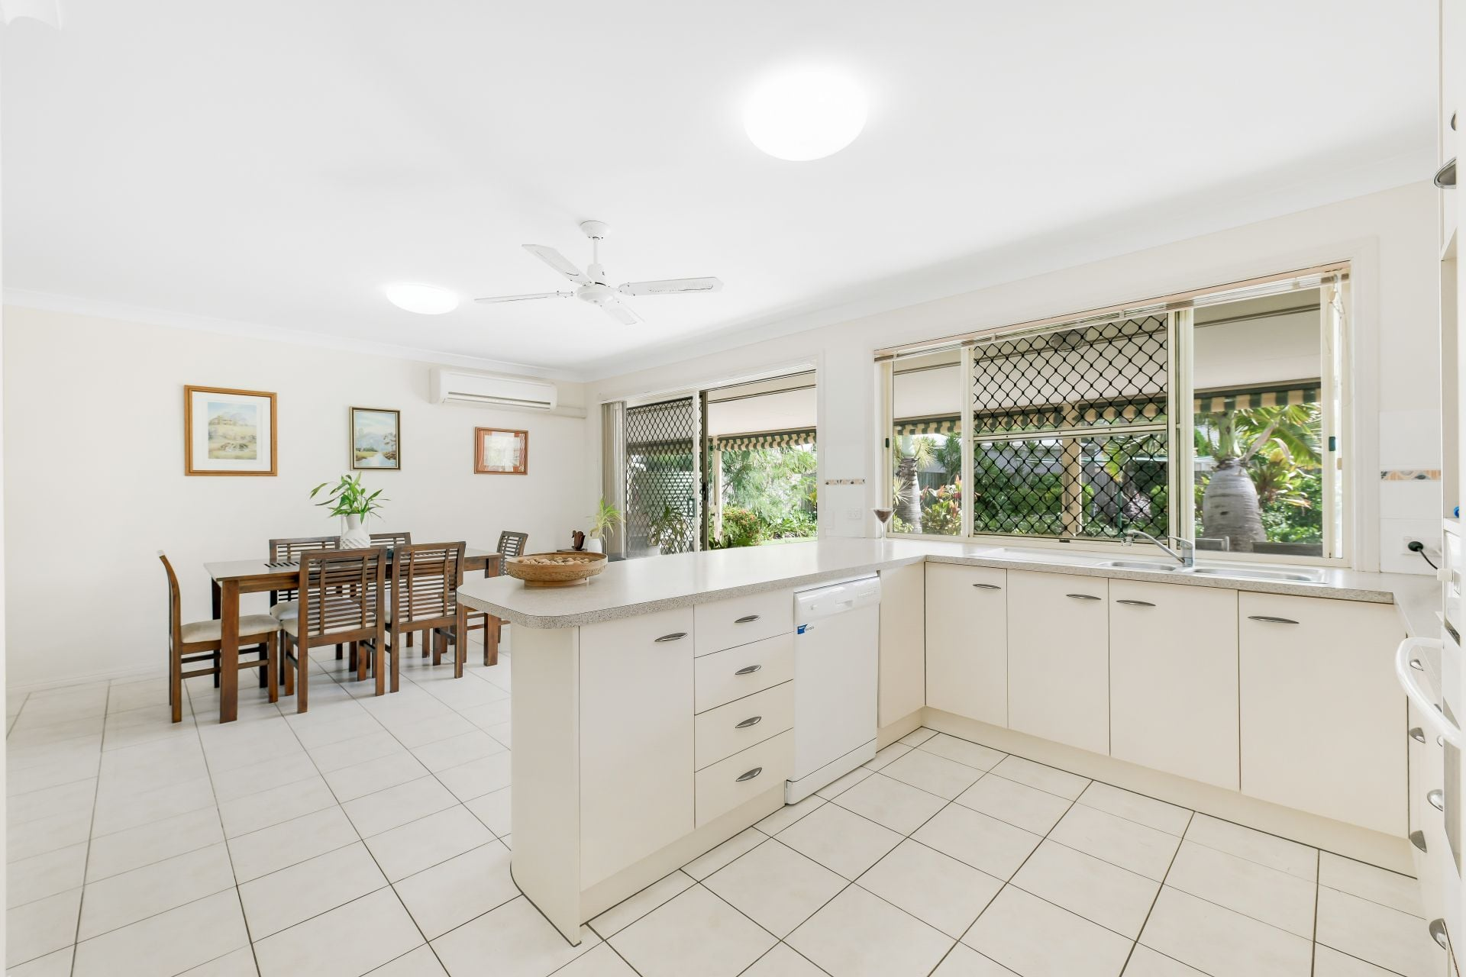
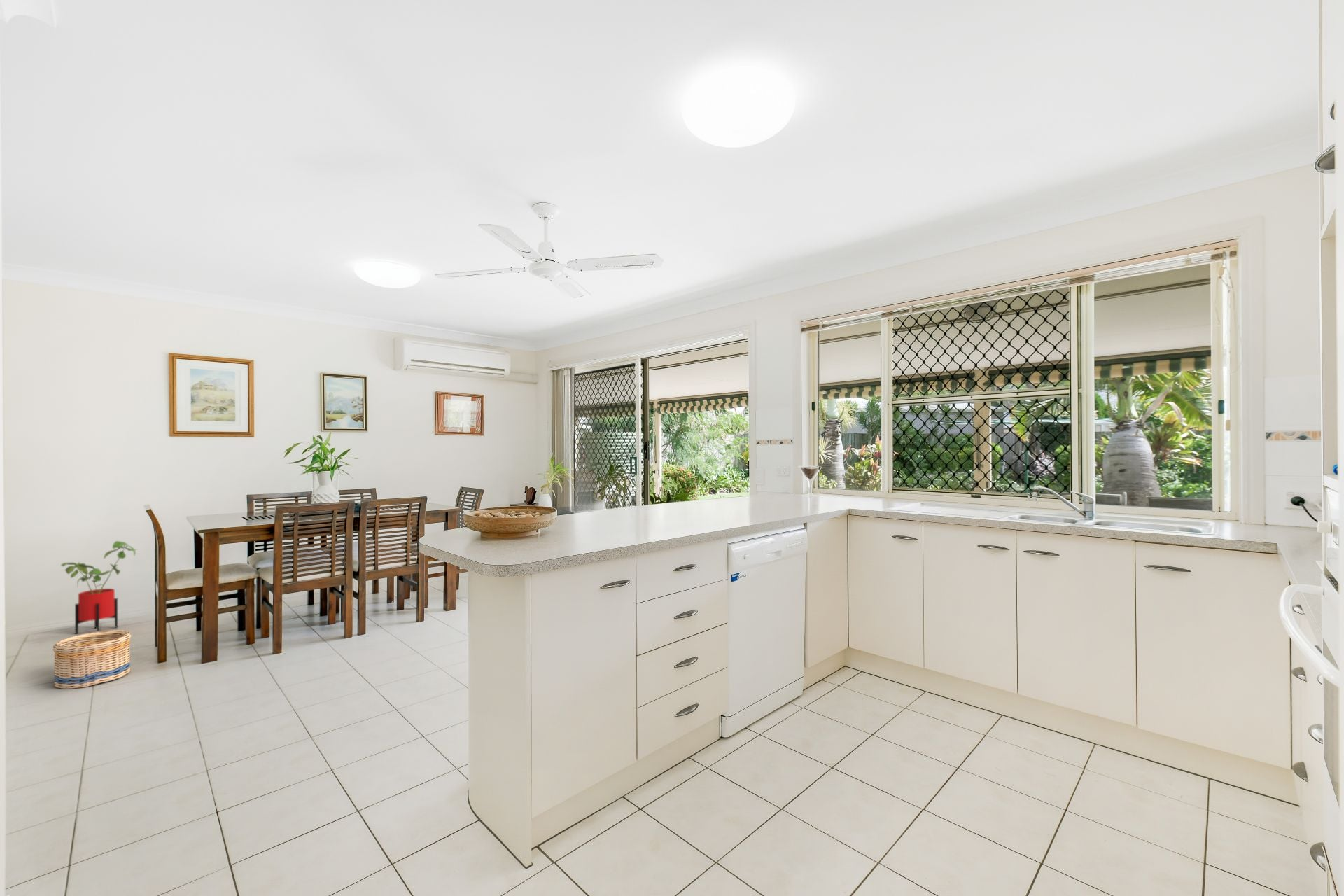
+ house plant [60,540,137,635]
+ basket [52,629,132,689]
